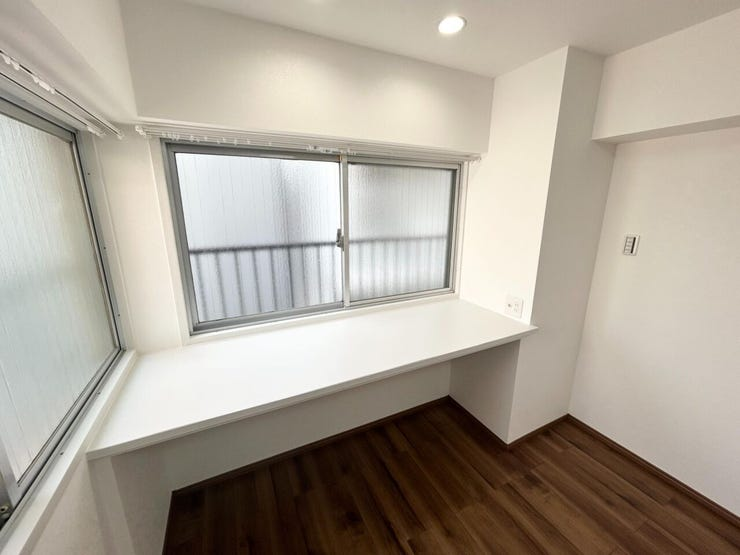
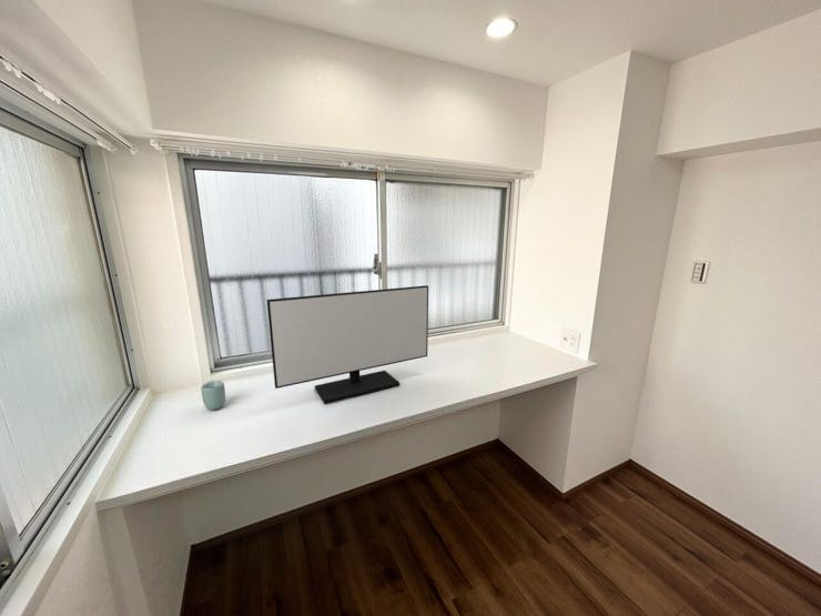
+ cup [200,380,226,411]
+ monitor [266,284,429,405]
